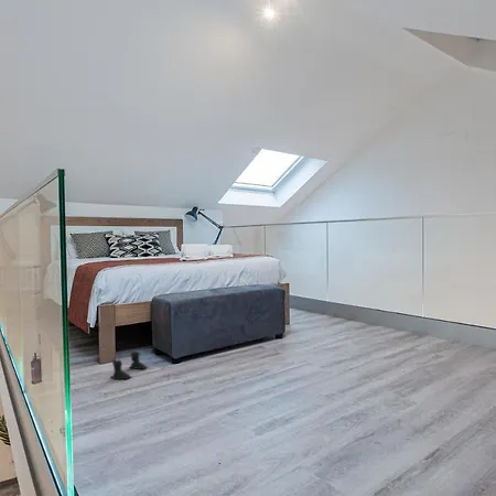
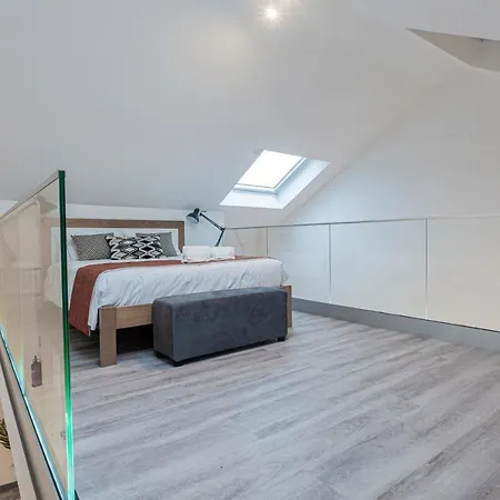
- boots [109,351,148,380]
